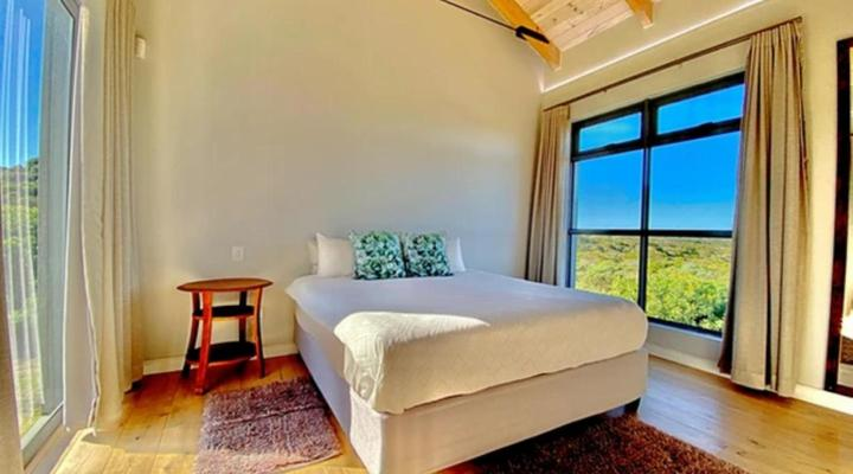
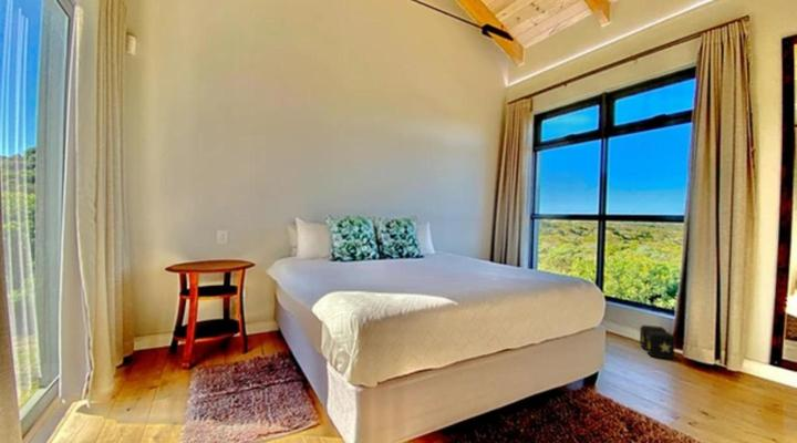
+ speaker [639,324,676,360]
